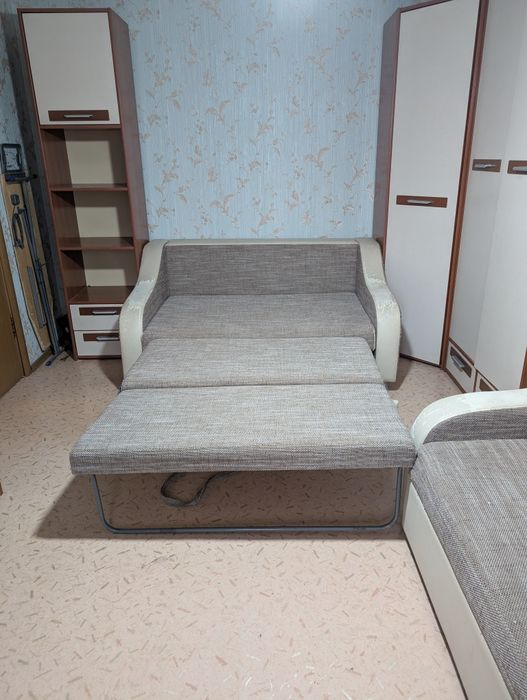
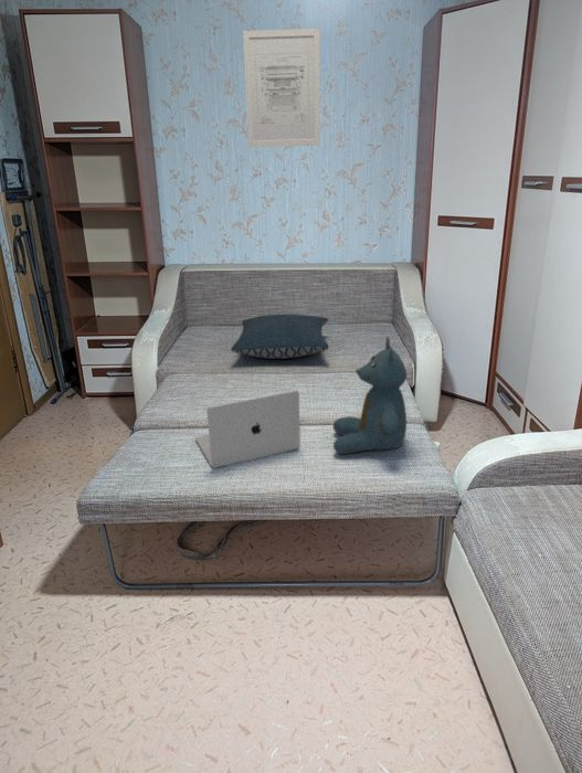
+ wall art [242,28,321,148]
+ laptop [194,390,301,469]
+ pillow [230,314,329,360]
+ teddy bear [332,336,408,455]
